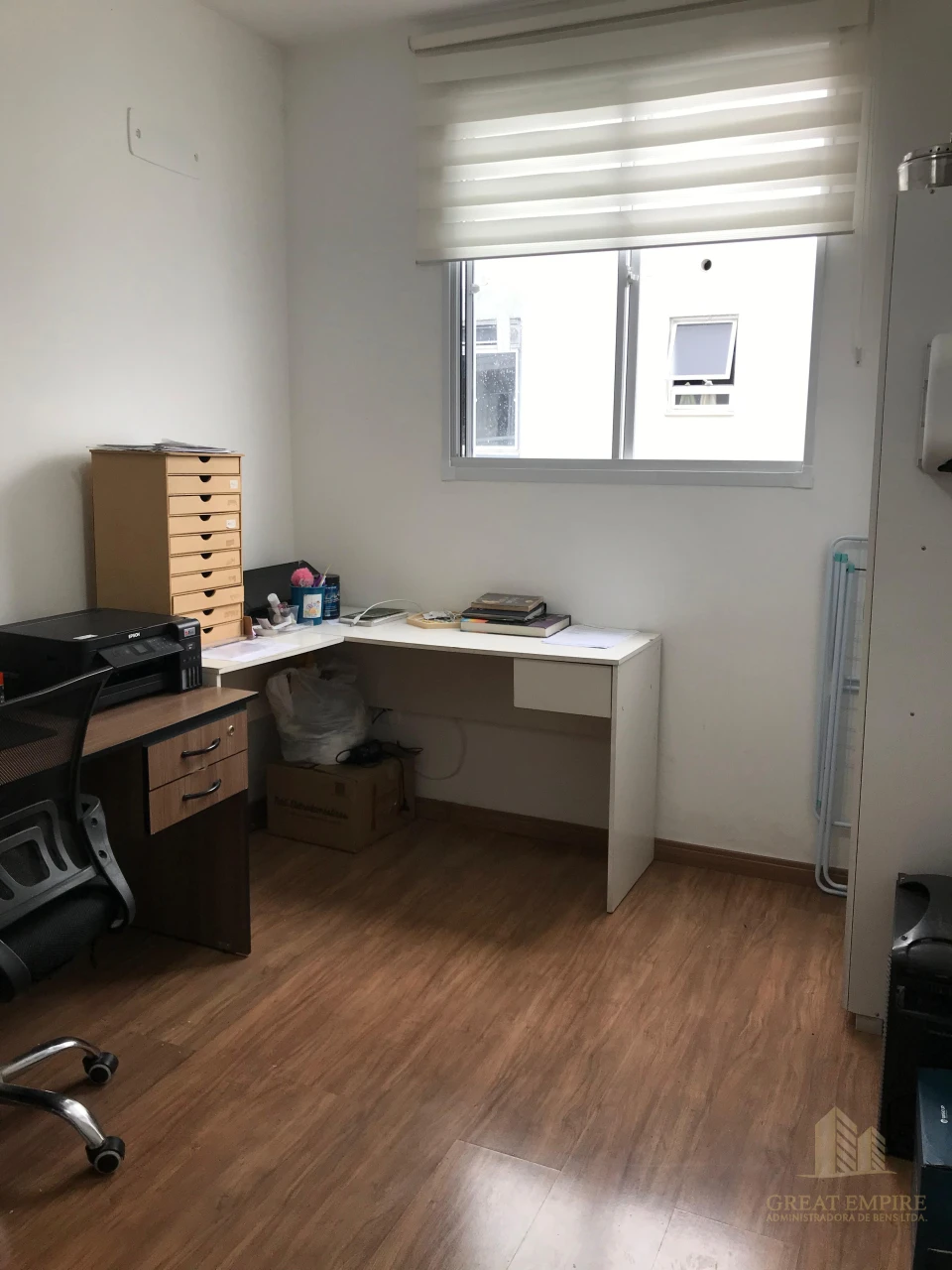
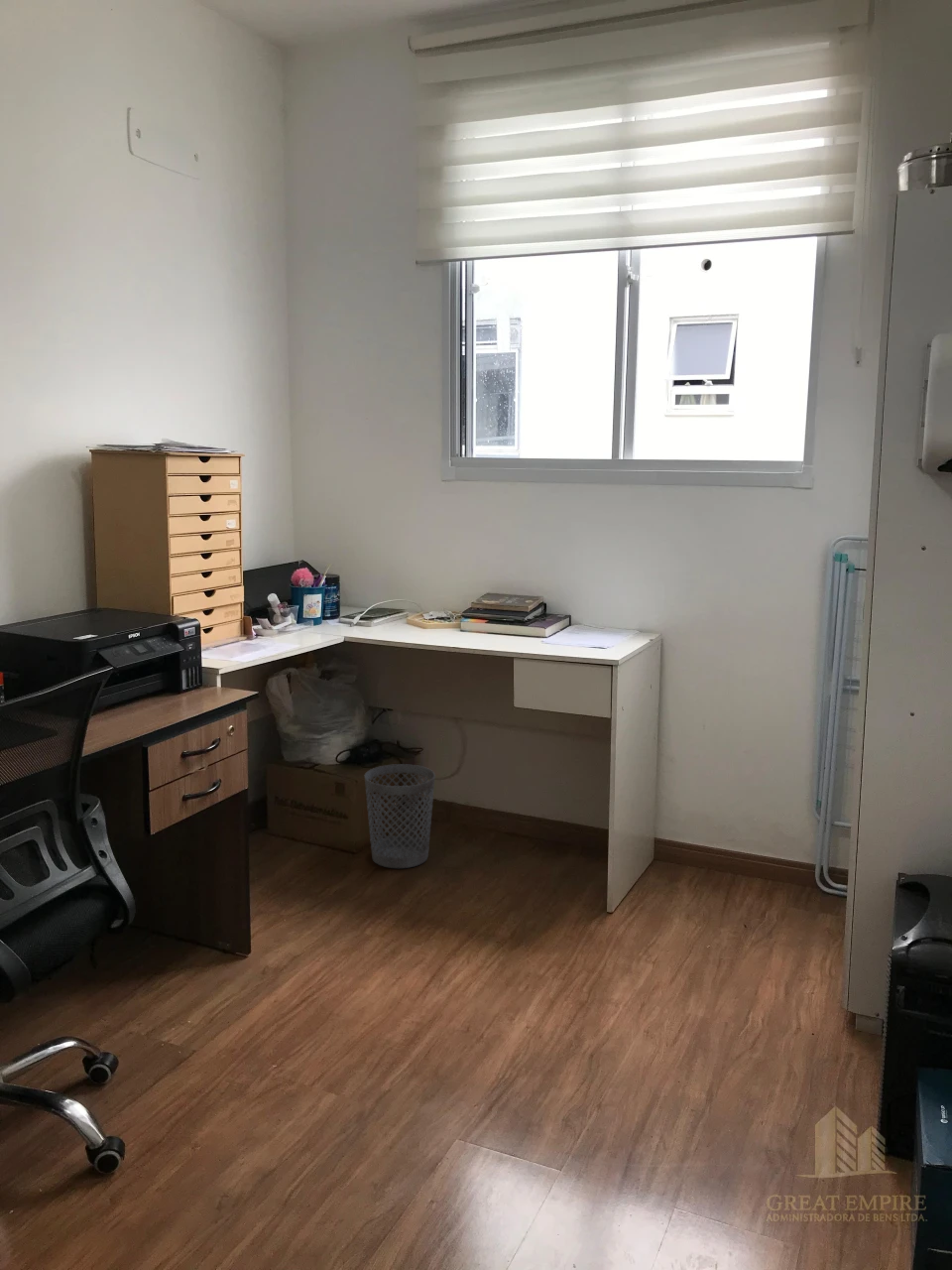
+ wastebasket [364,763,436,869]
